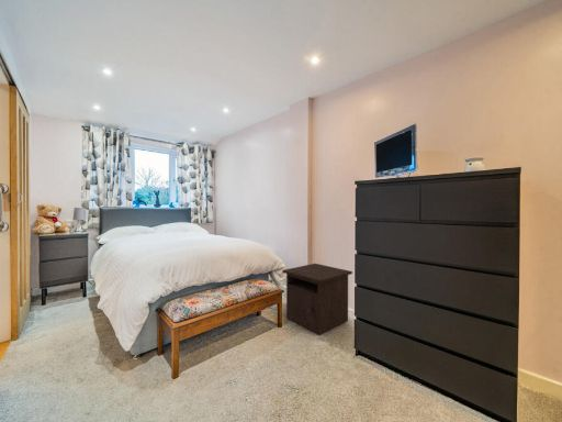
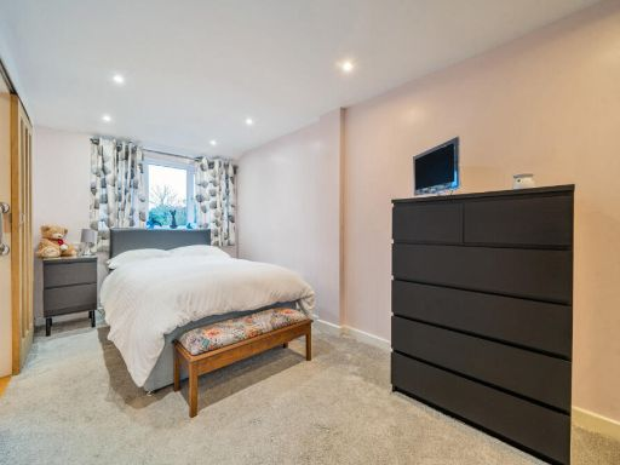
- nightstand [282,263,353,336]
